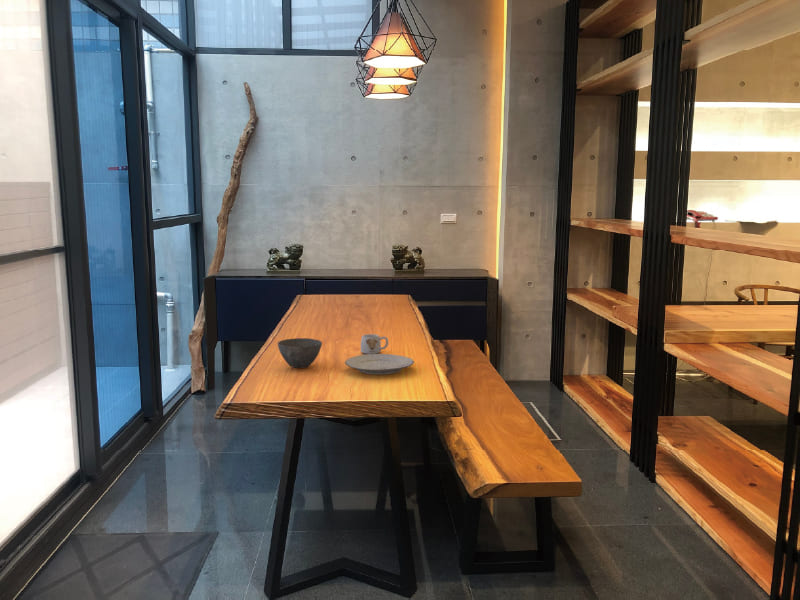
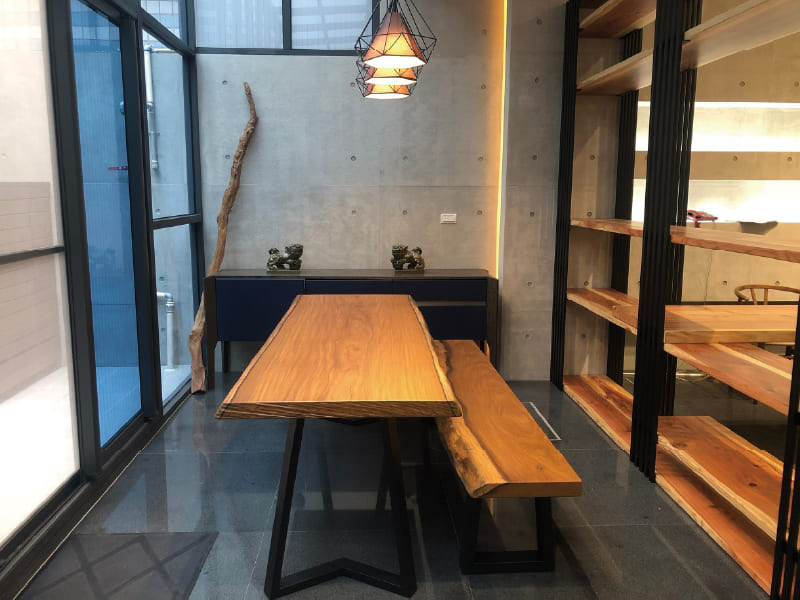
- mug [360,333,389,355]
- plate [344,353,415,376]
- bowl [277,337,323,369]
